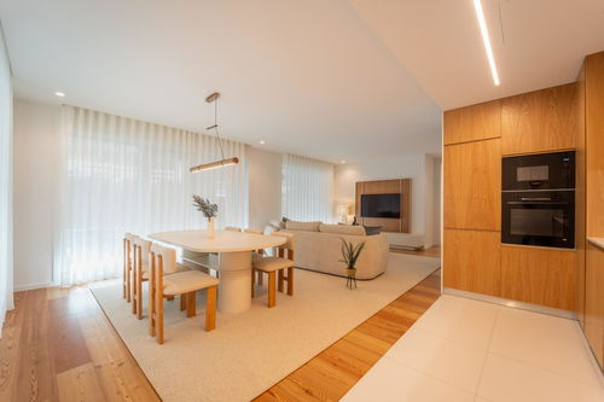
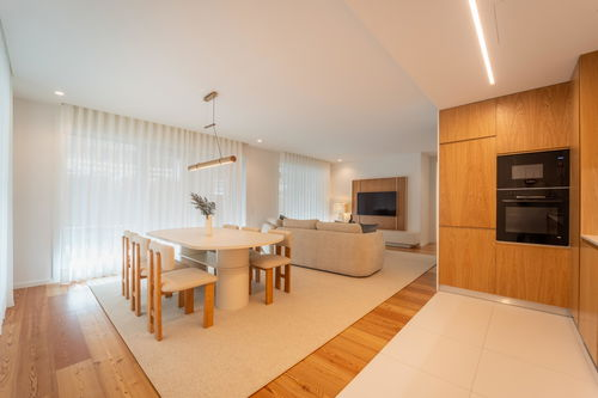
- house plant [336,234,368,291]
